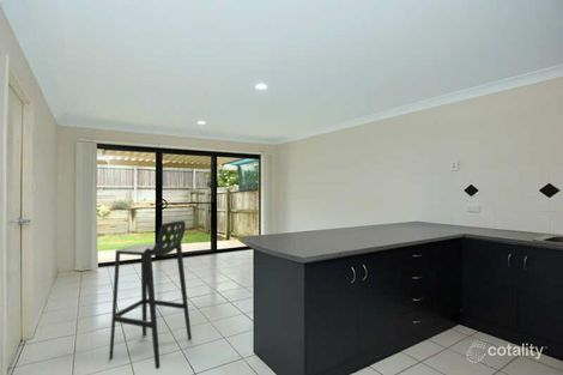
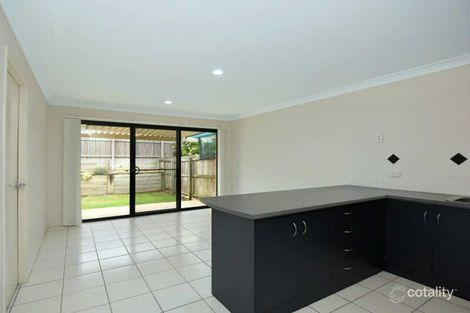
- bar stool [108,219,193,370]
